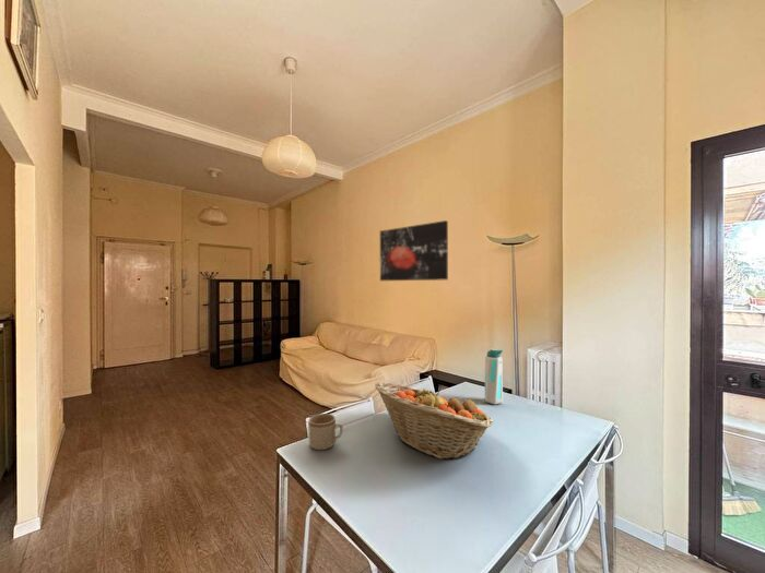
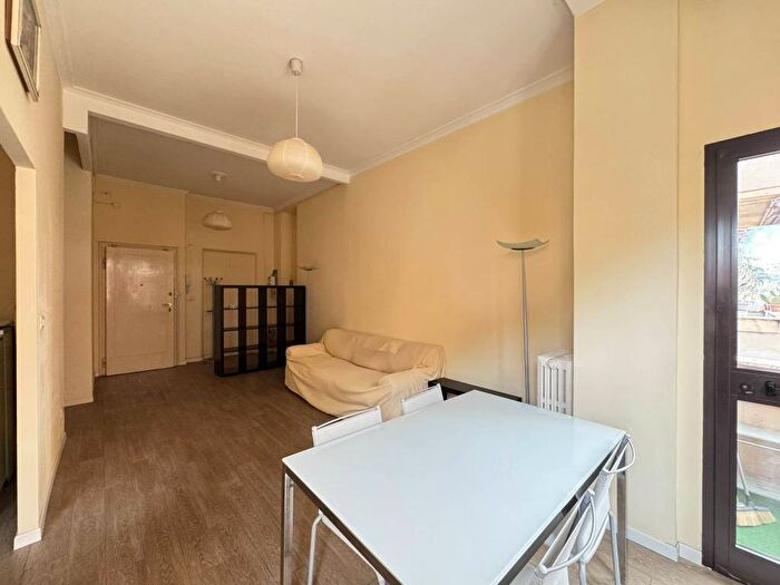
- fruit basket [374,381,494,461]
- mug [307,413,344,451]
- wall art [379,219,449,282]
- water bottle [484,347,504,405]
